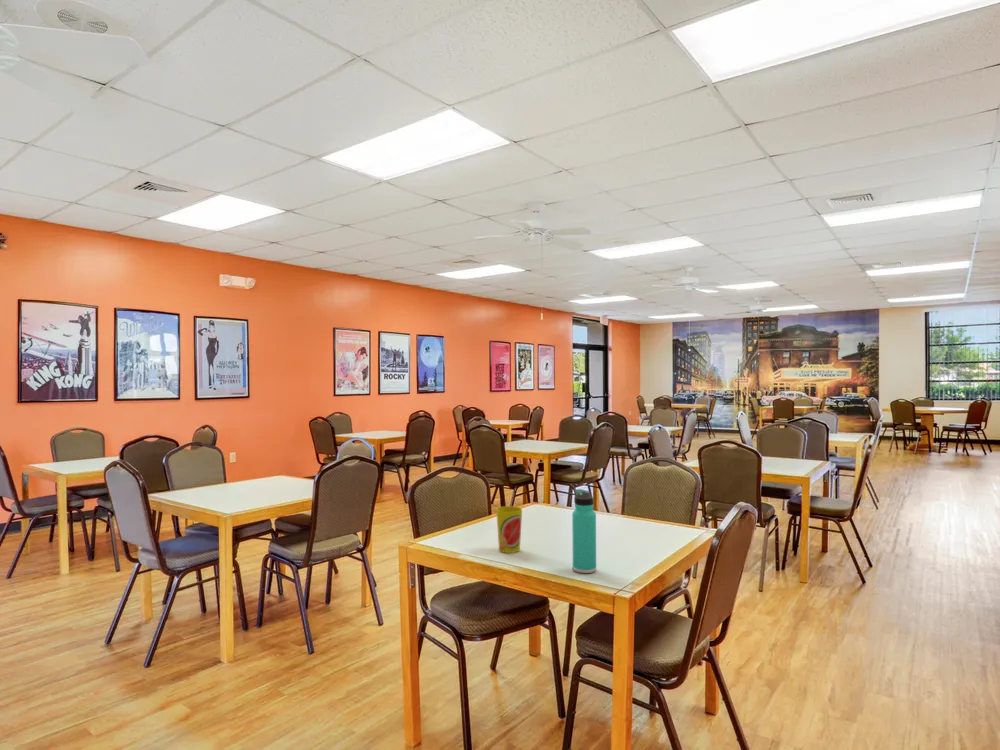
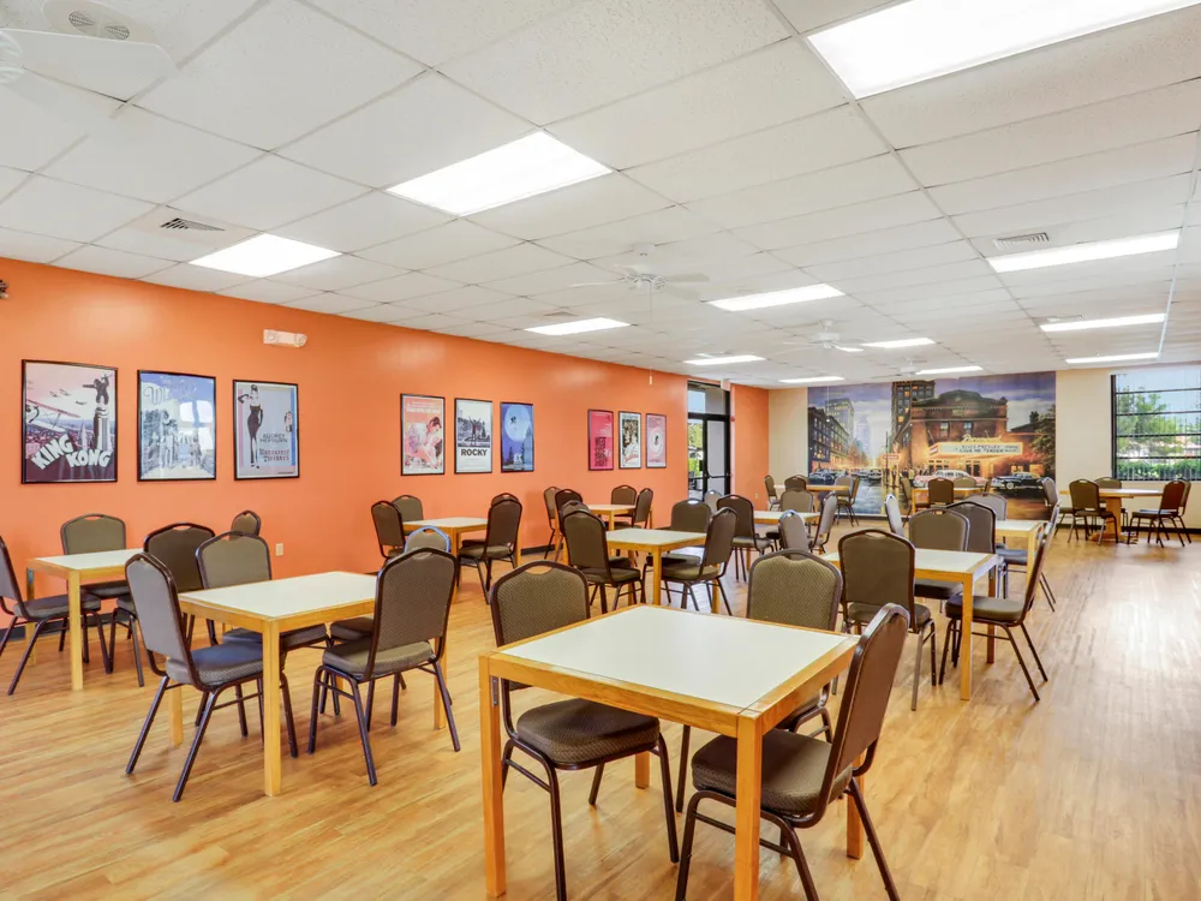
- thermos bottle [571,488,597,574]
- cup [495,505,523,554]
